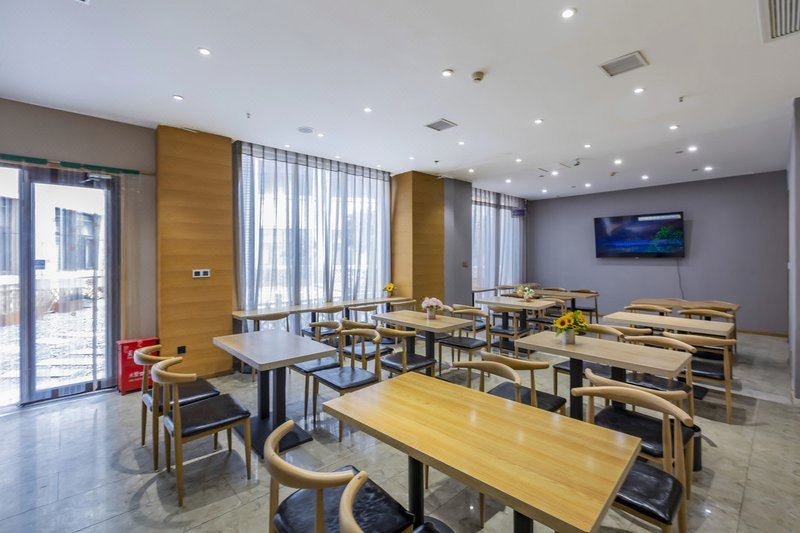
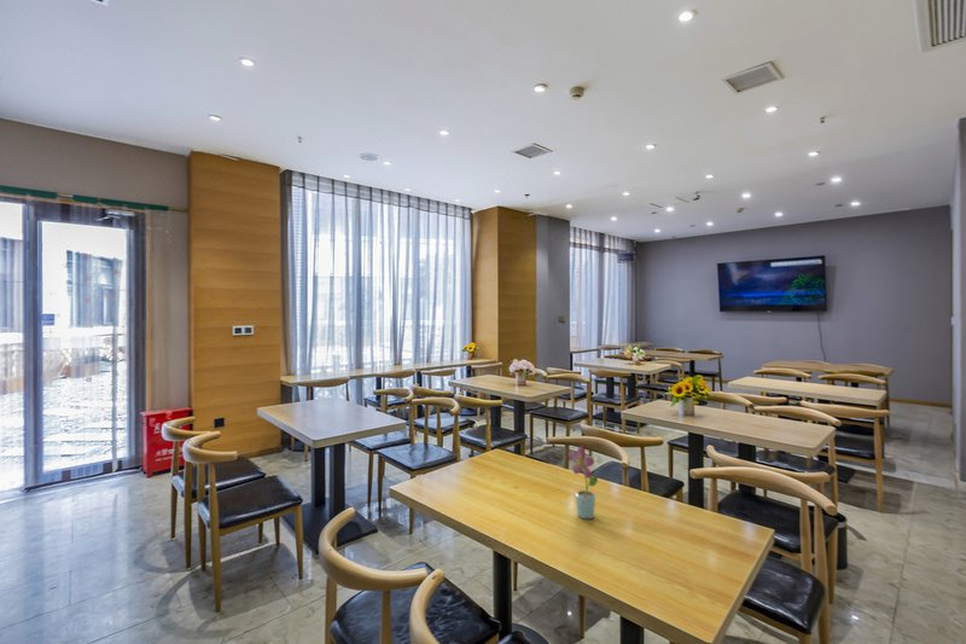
+ potted flower [568,445,599,520]
